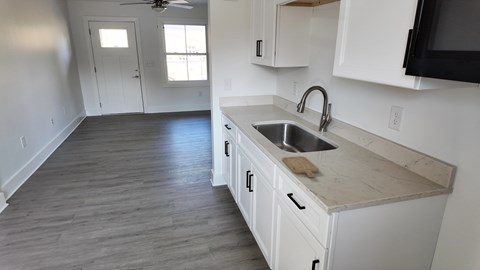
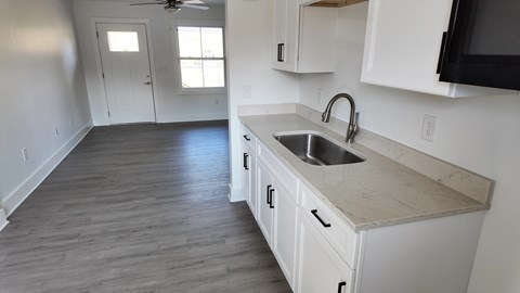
- chopping board [281,155,320,178]
